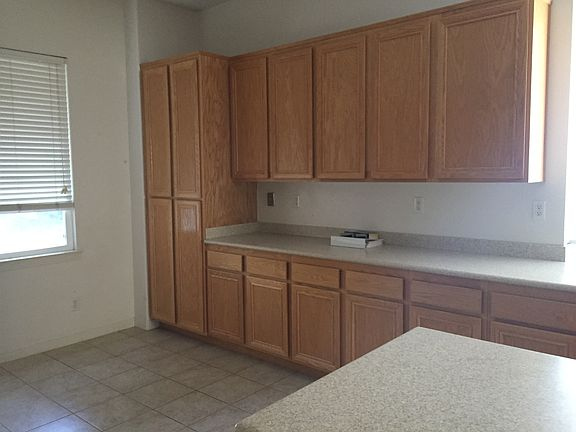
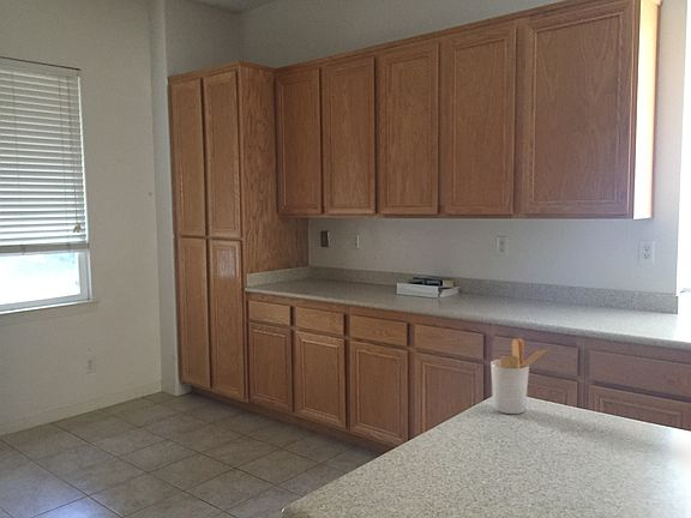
+ utensil holder [489,337,551,415]
